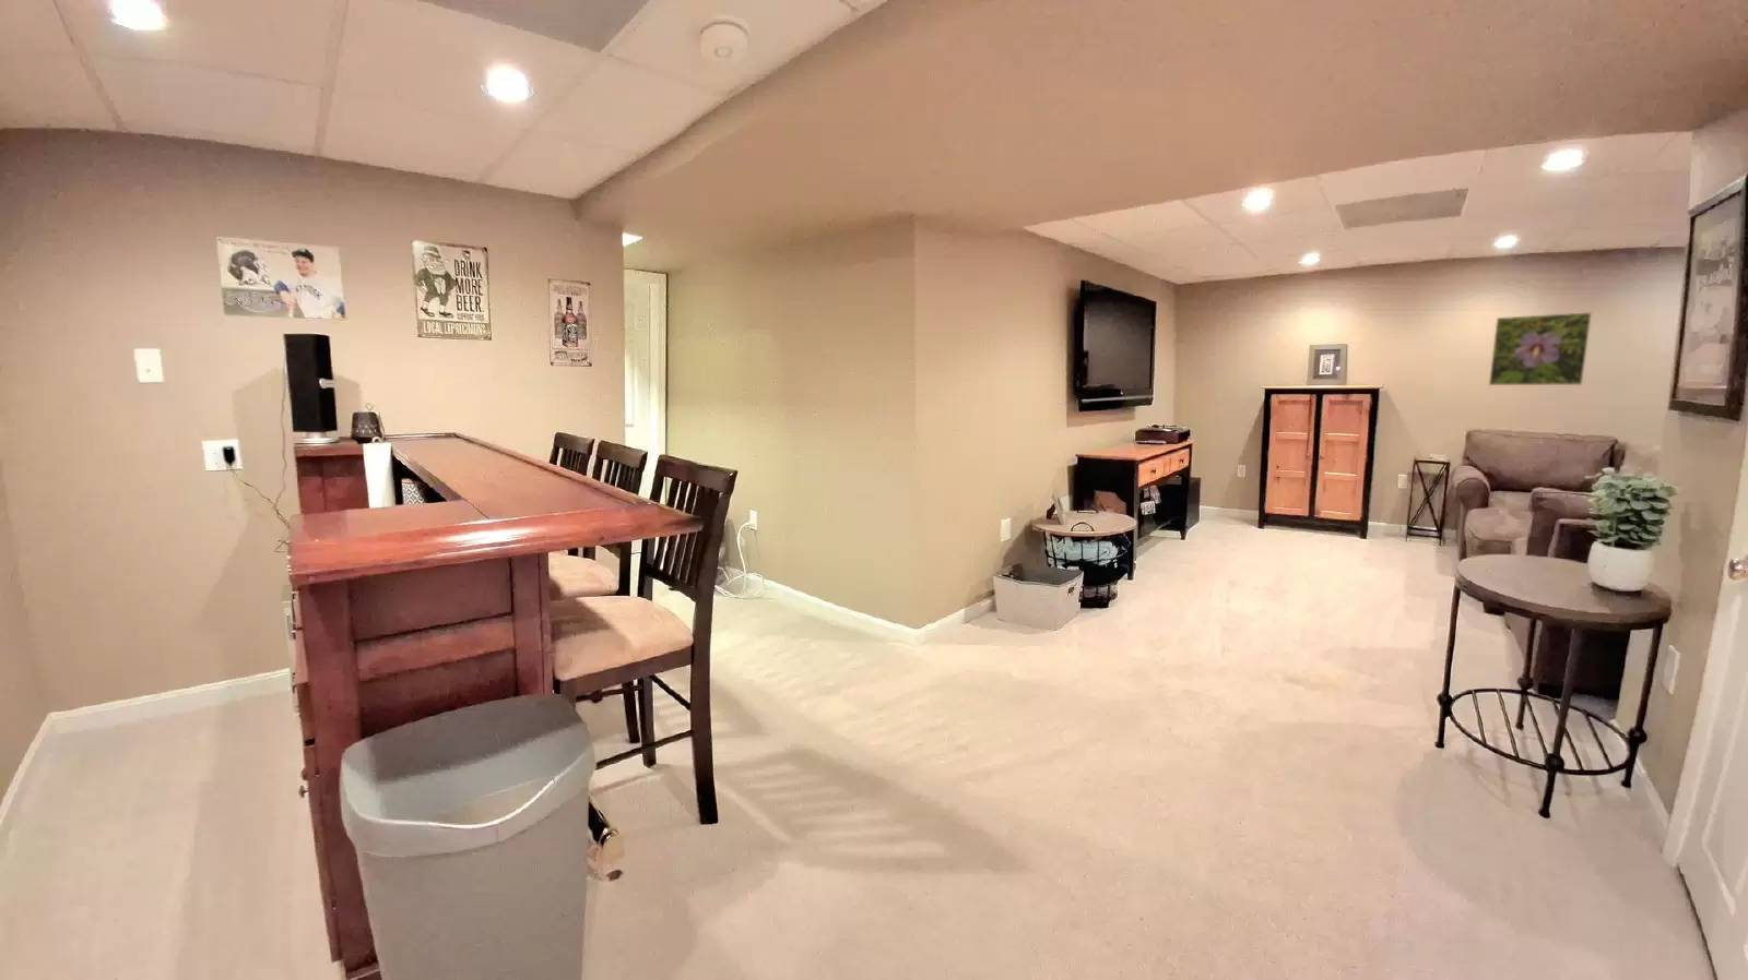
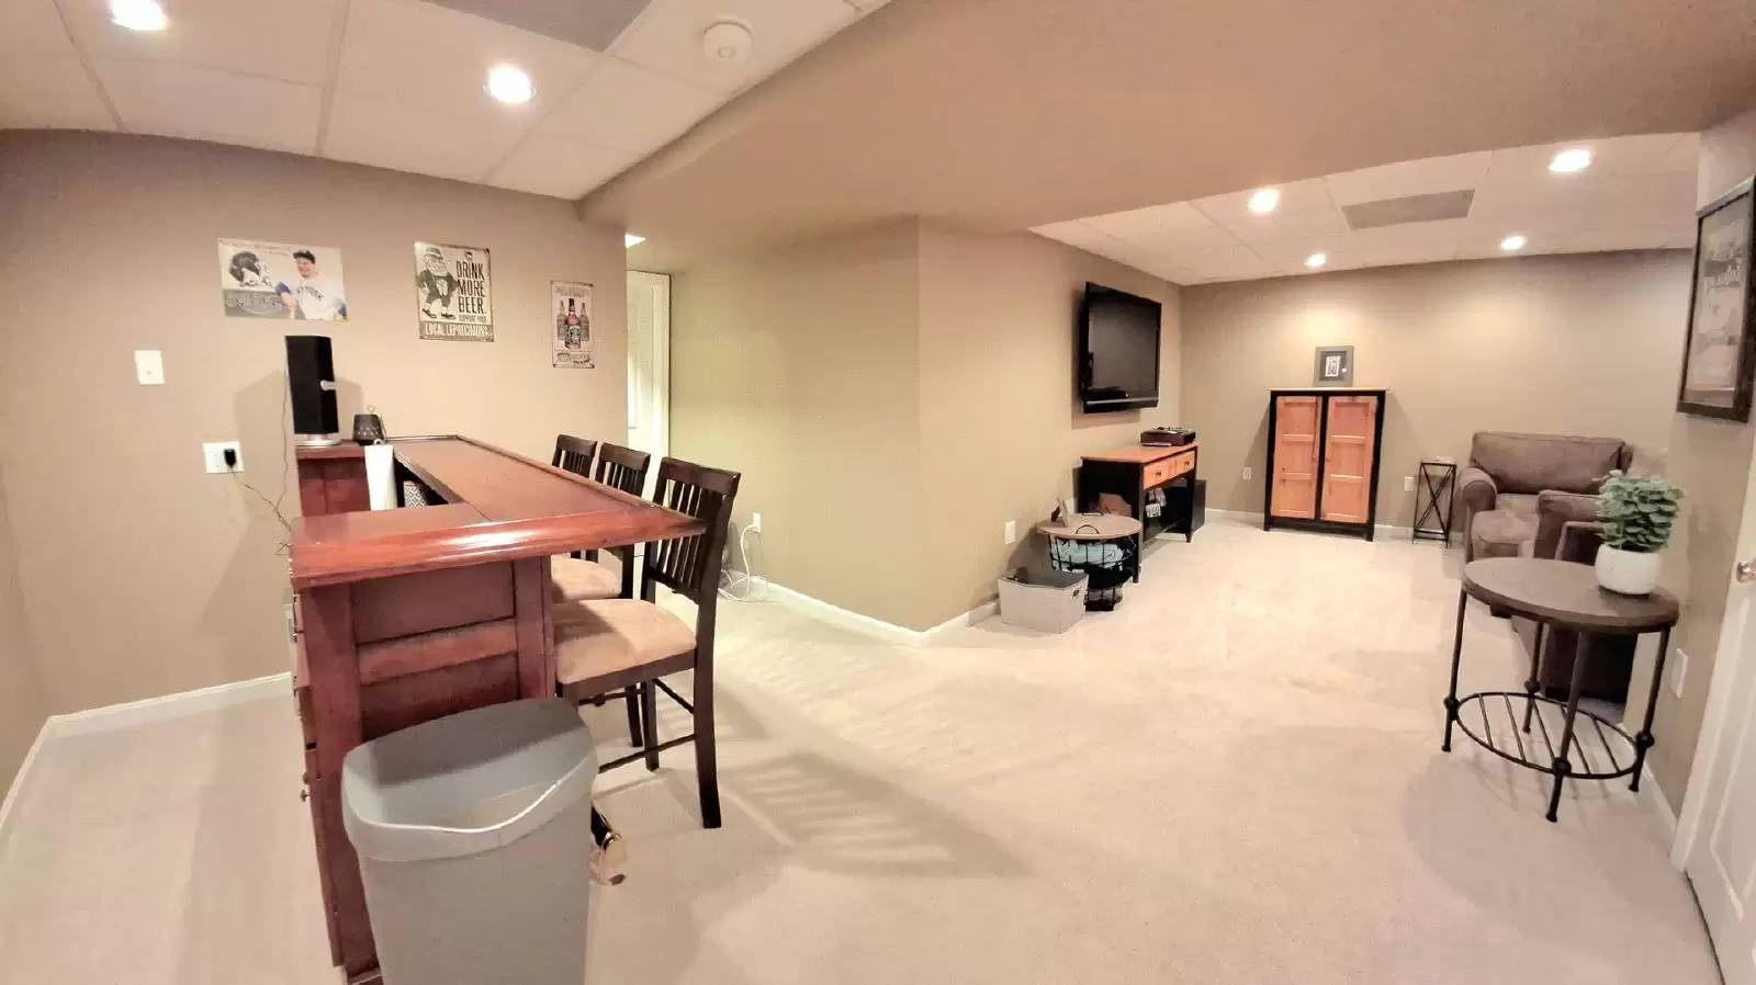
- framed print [1487,311,1593,386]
